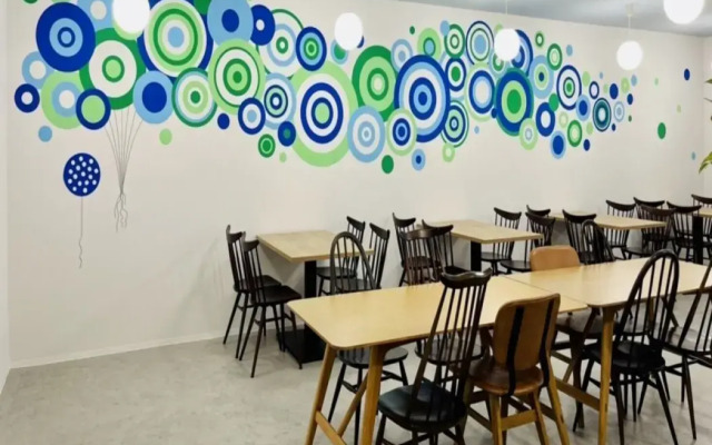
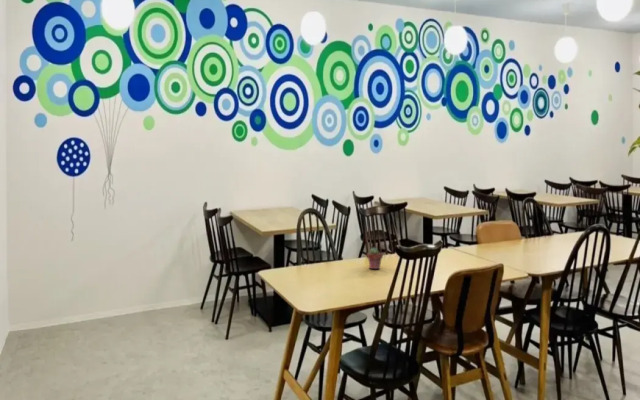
+ potted succulent [366,246,384,270]
